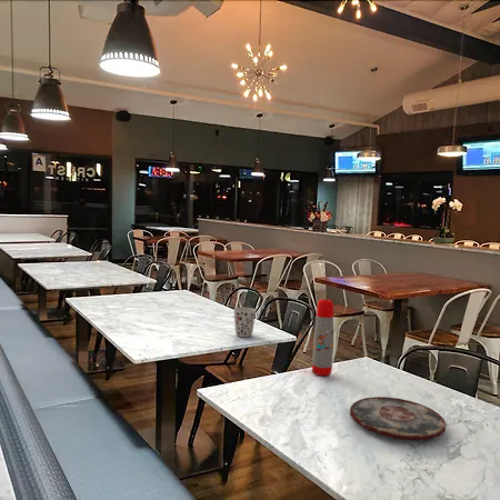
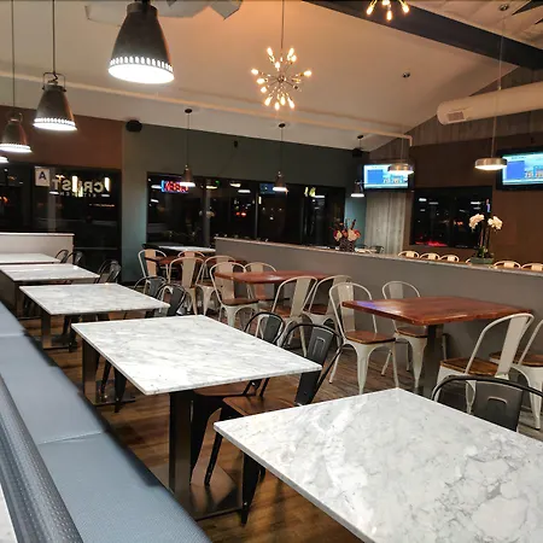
- cup [232,307,258,338]
- water bottle [311,298,334,377]
- plate [349,396,447,441]
